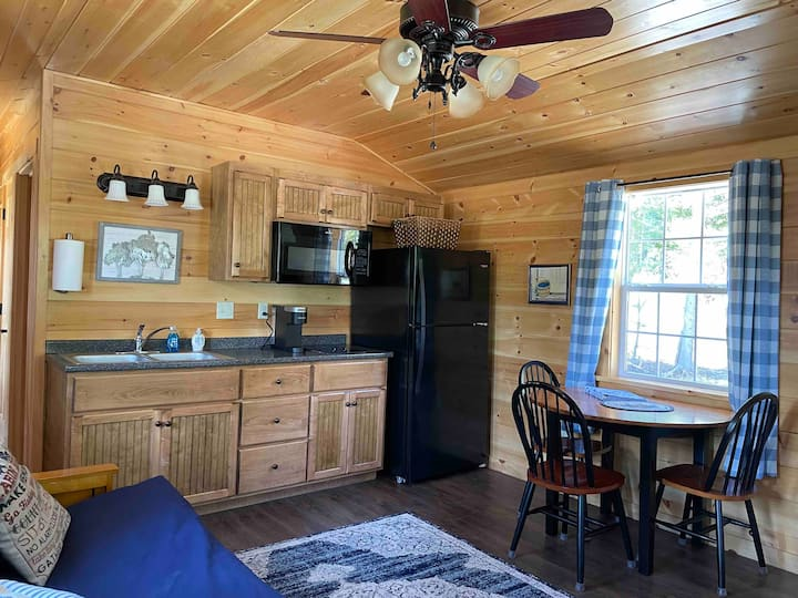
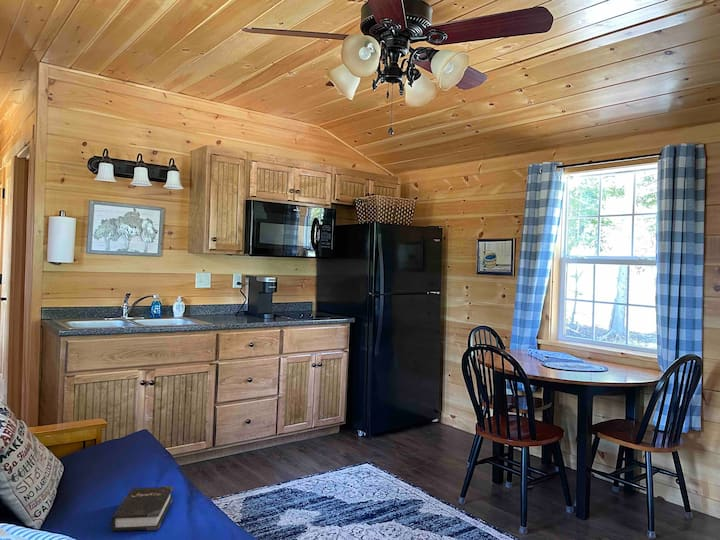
+ hardback book [110,485,174,532]
